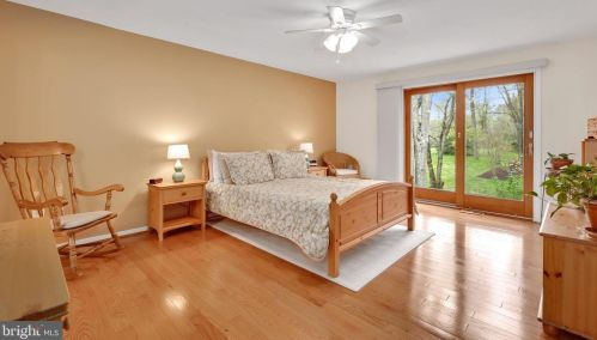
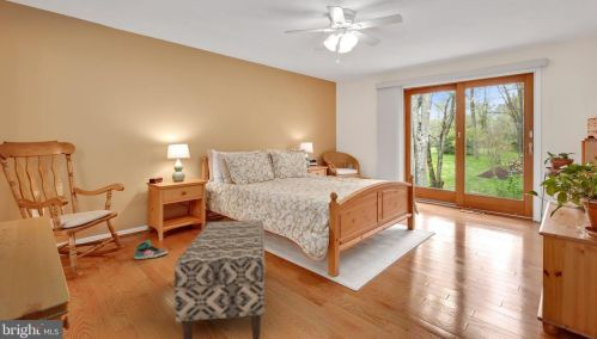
+ bench [173,218,267,339]
+ sneaker [134,238,169,260]
